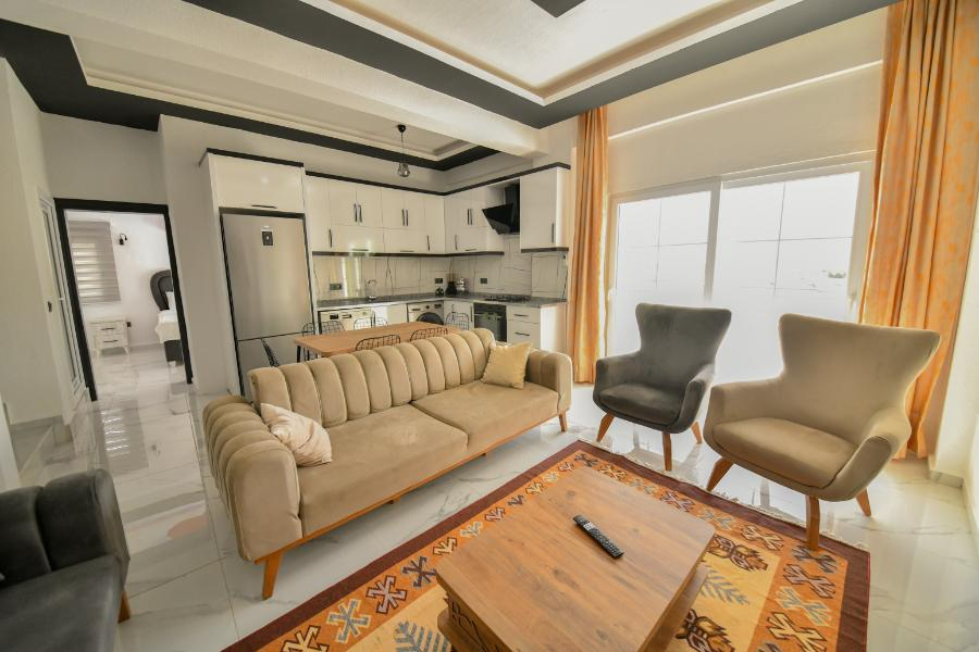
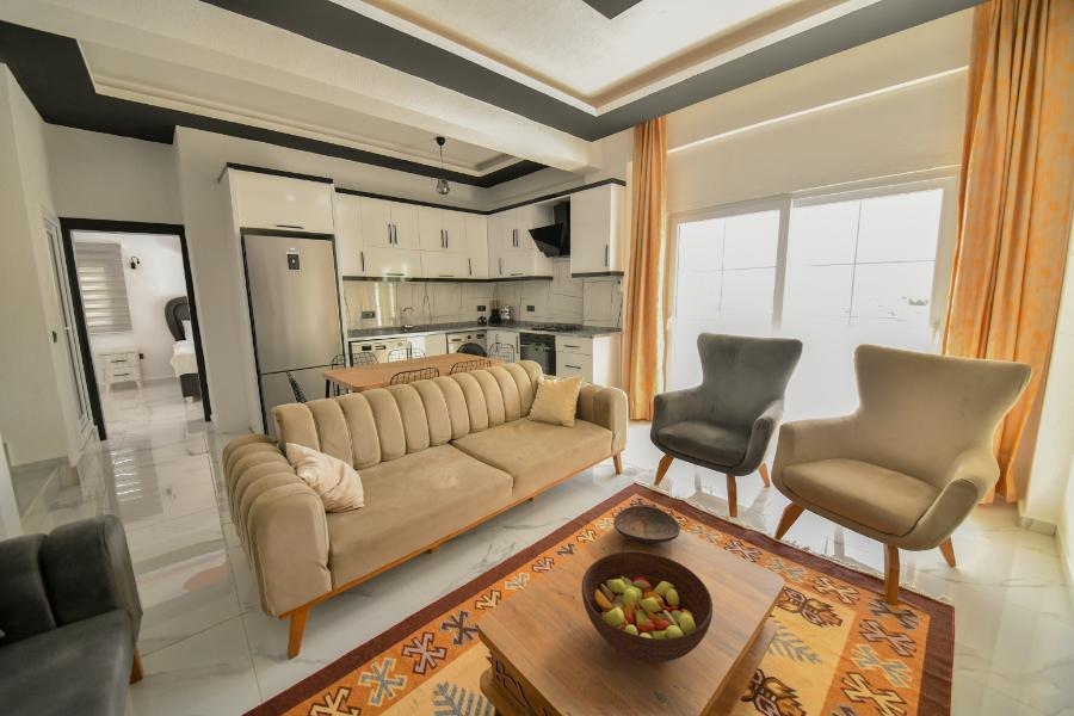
+ decorative bowl [612,505,681,547]
+ fruit bowl [581,550,714,663]
